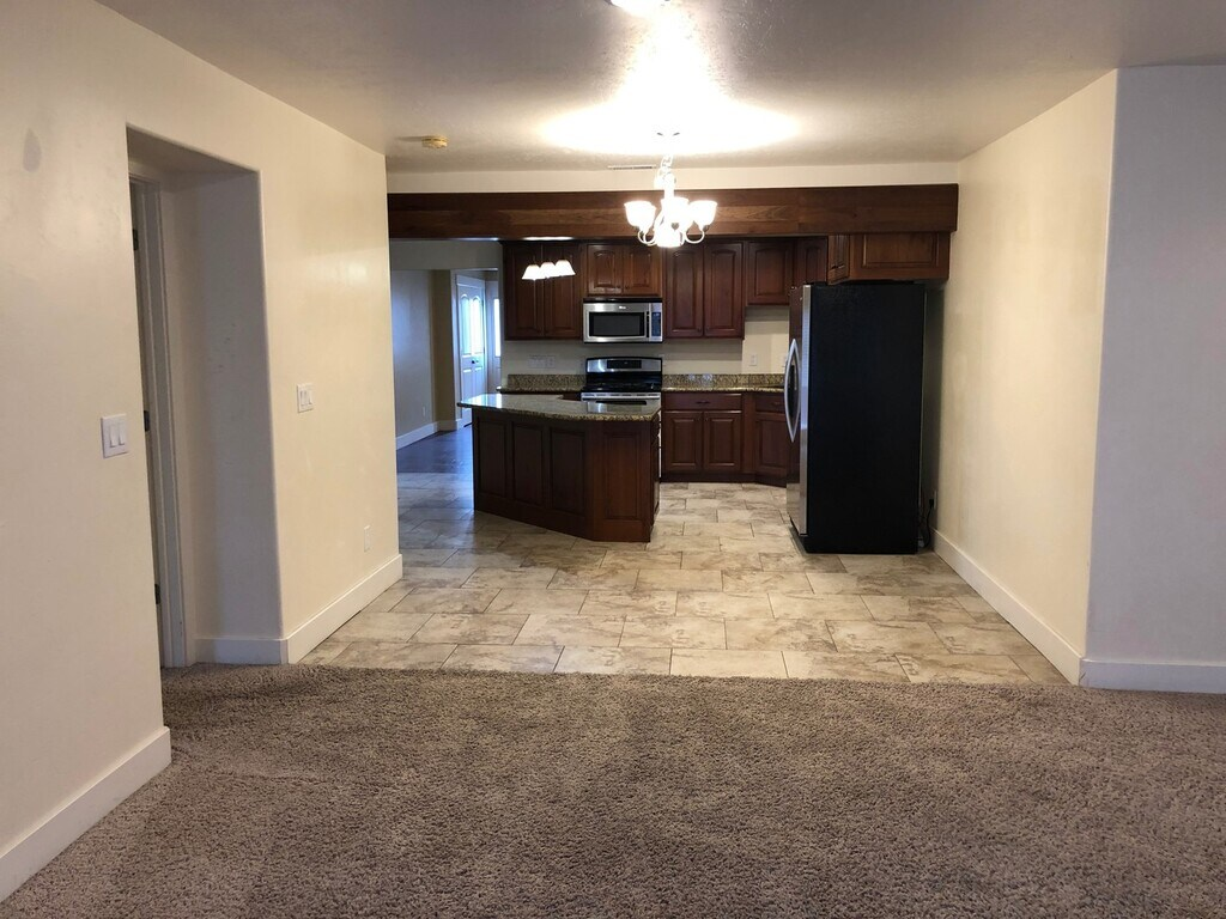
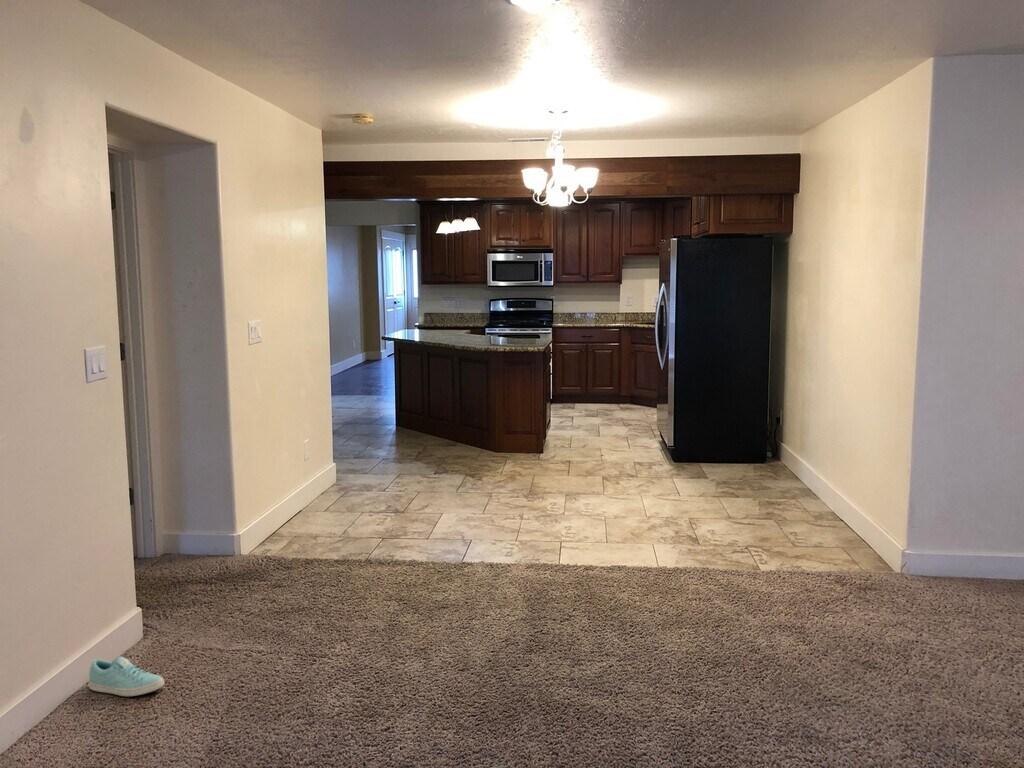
+ sneaker [88,655,165,697]
